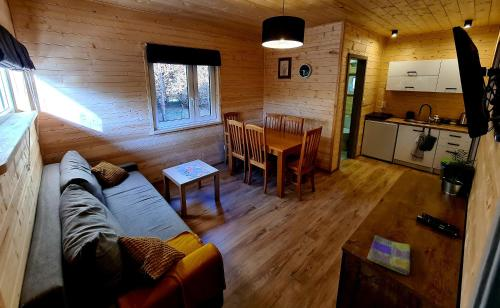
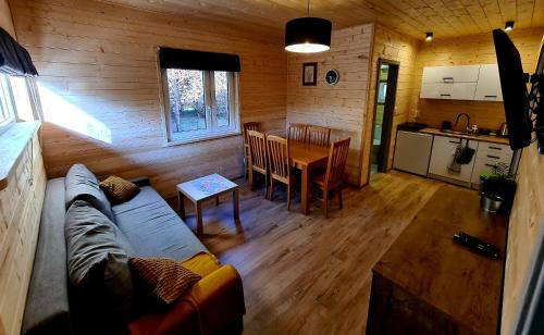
- dish towel [366,234,411,276]
